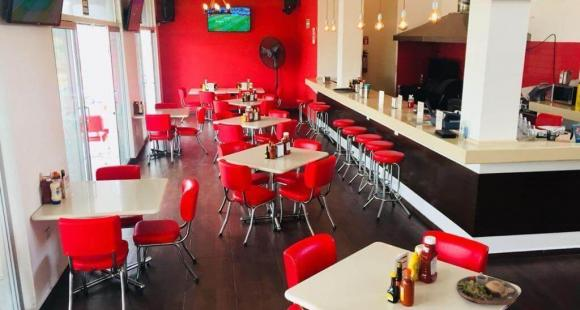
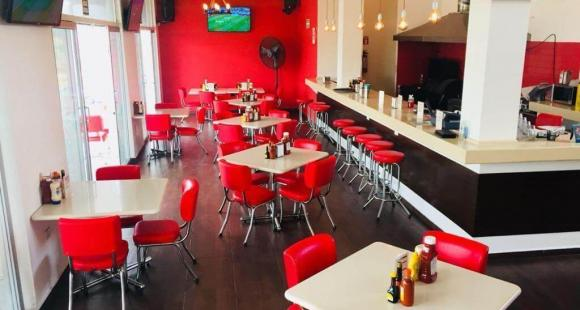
- dinner plate [455,271,519,306]
